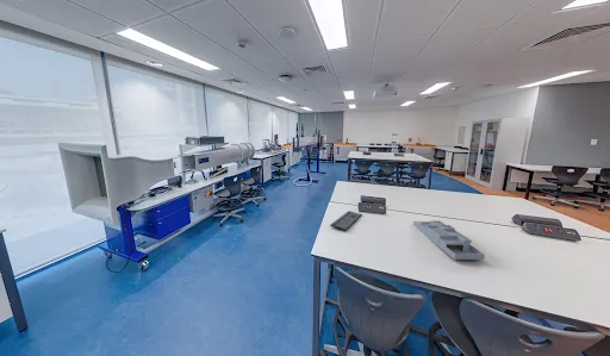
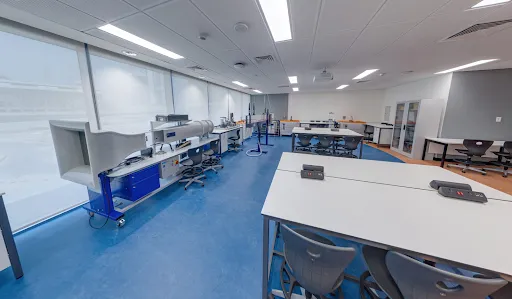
- desk organizer [412,219,486,261]
- keyboard [329,210,363,232]
